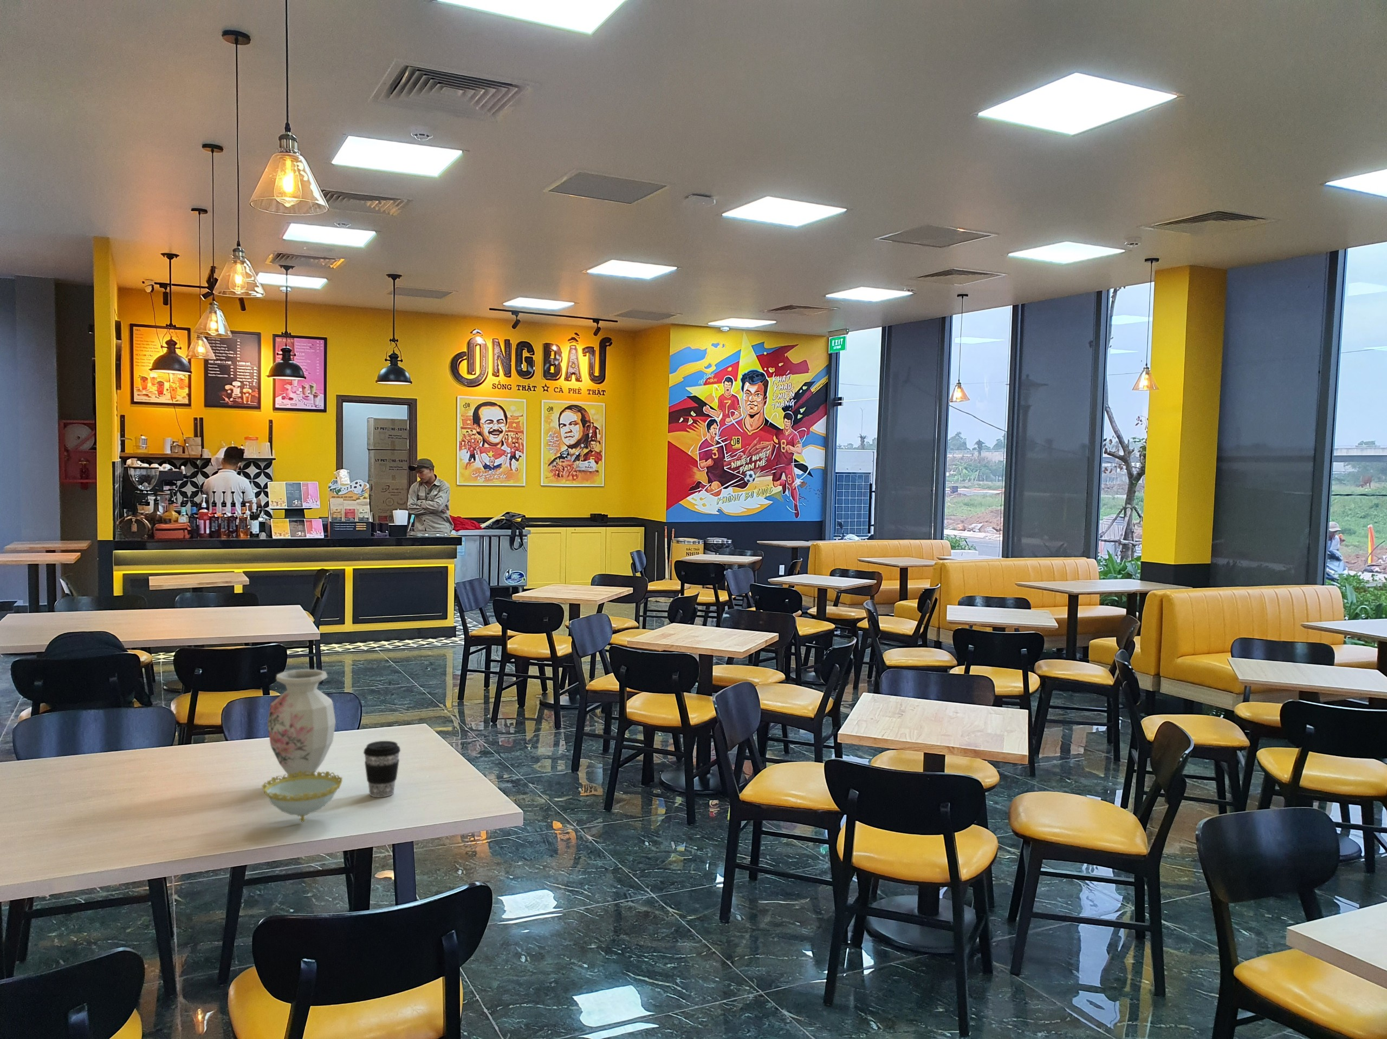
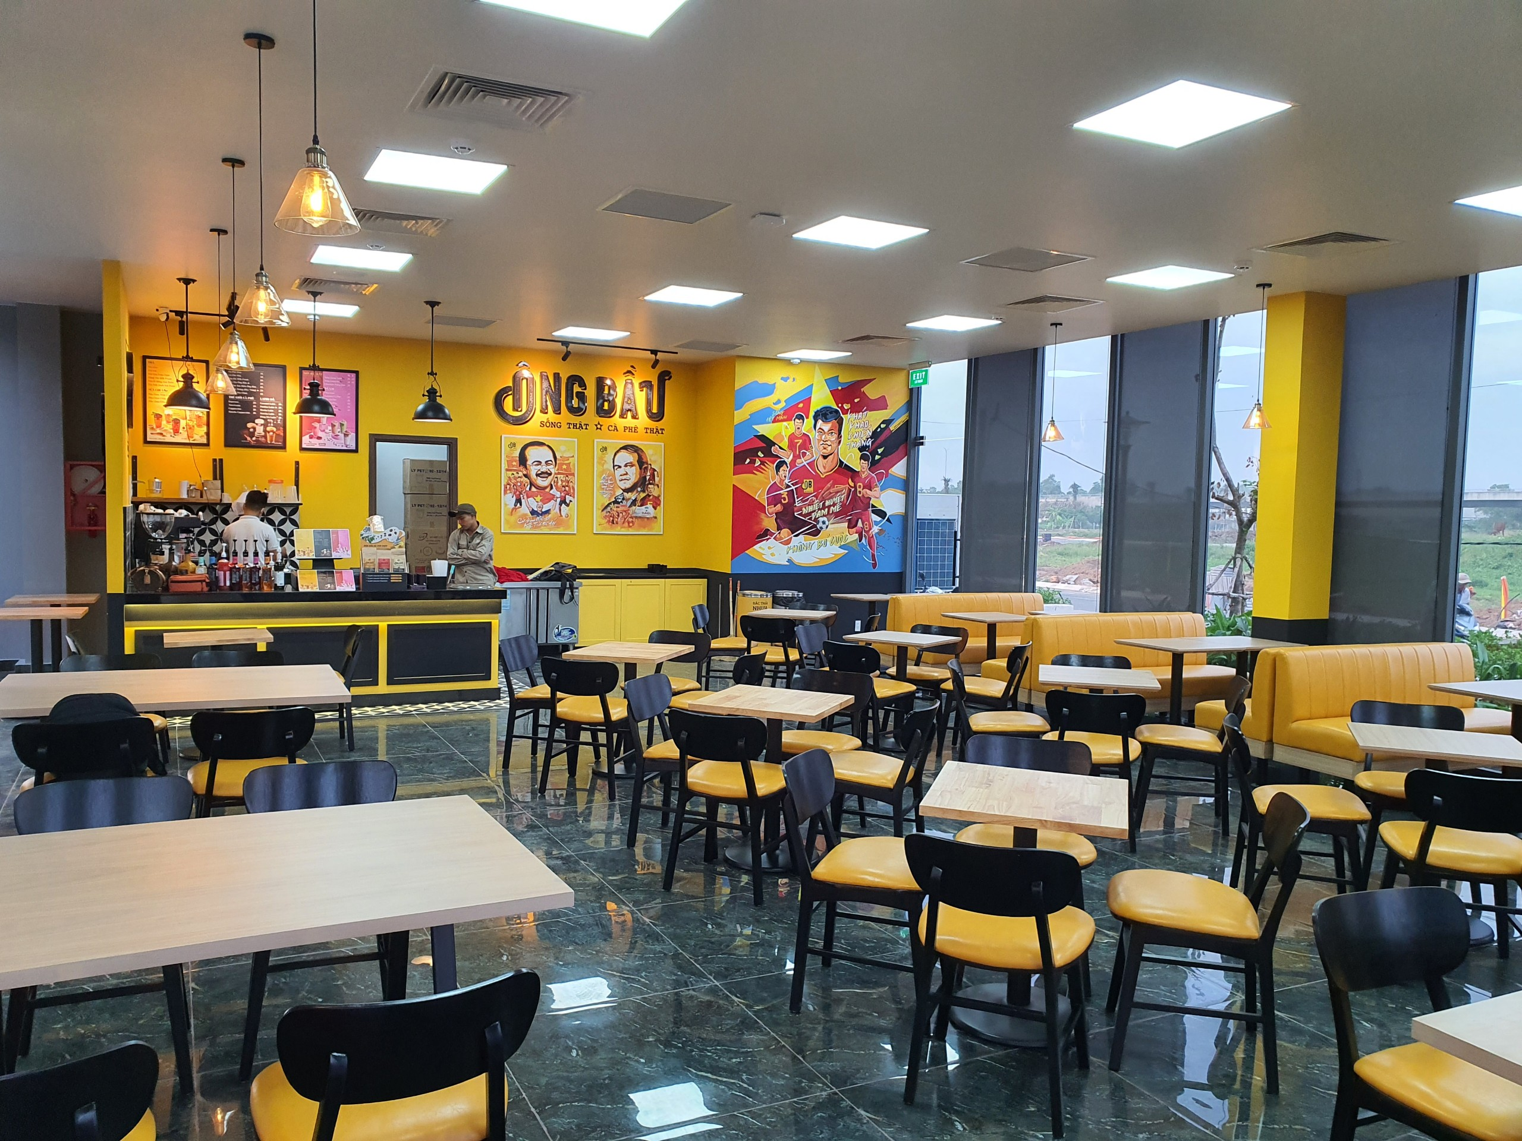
- vase [266,669,336,778]
- coffee cup [363,740,401,798]
- decorative bowl [261,771,343,823]
